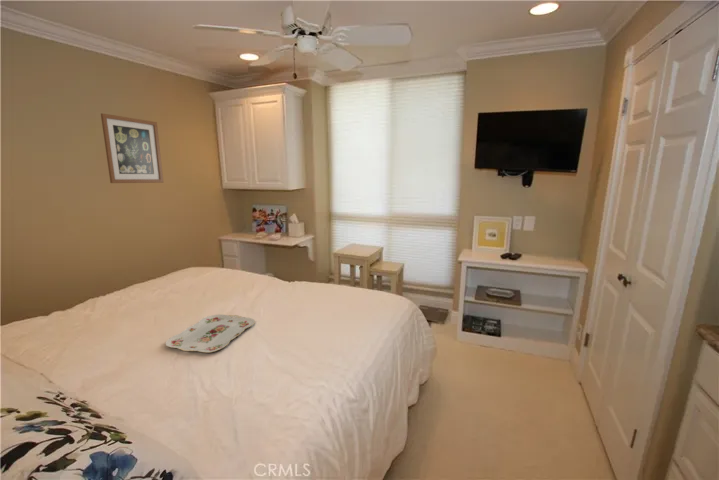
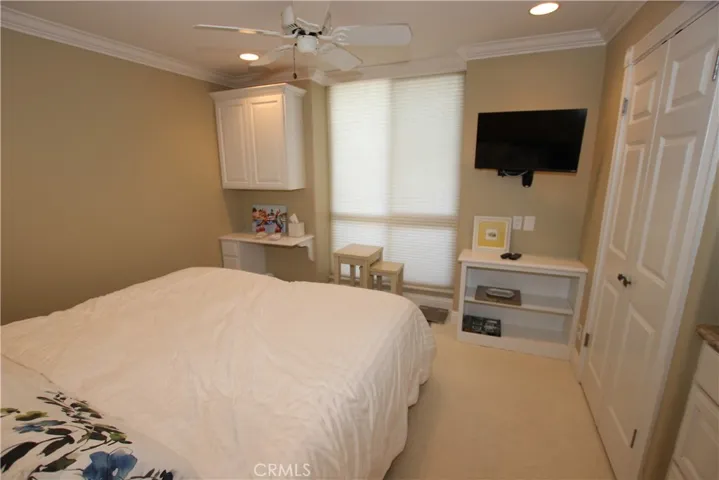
- wall art [100,112,164,184]
- serving tray [165,314,256,354]
